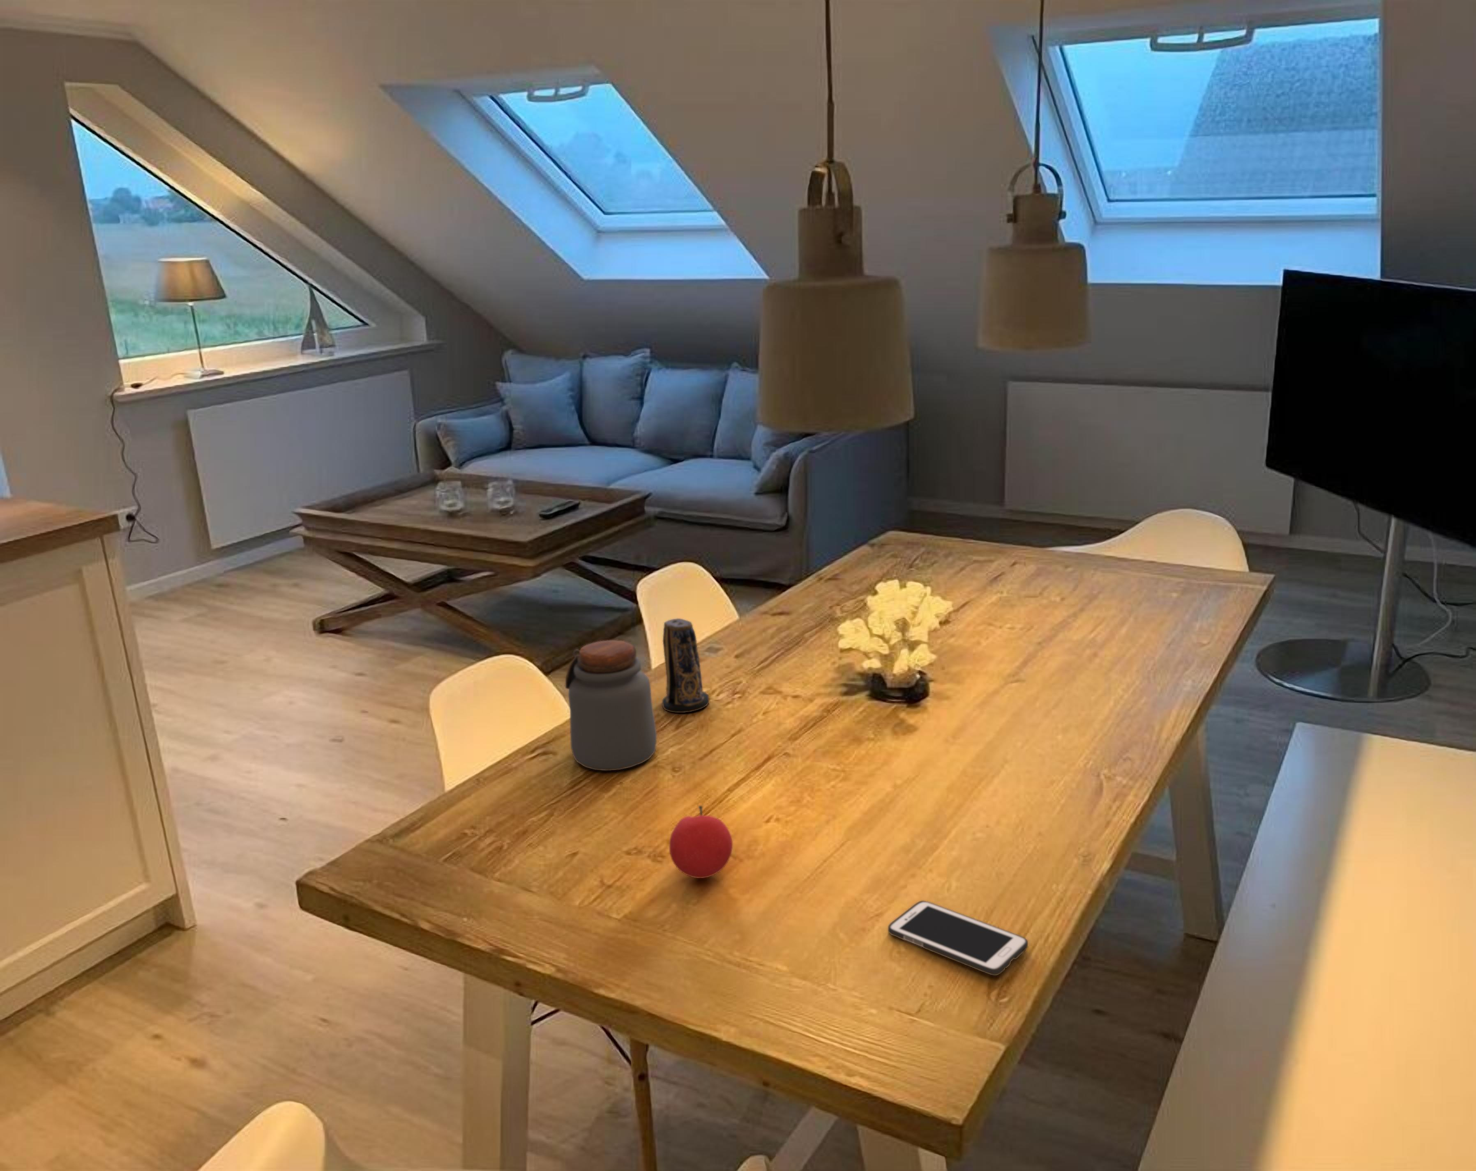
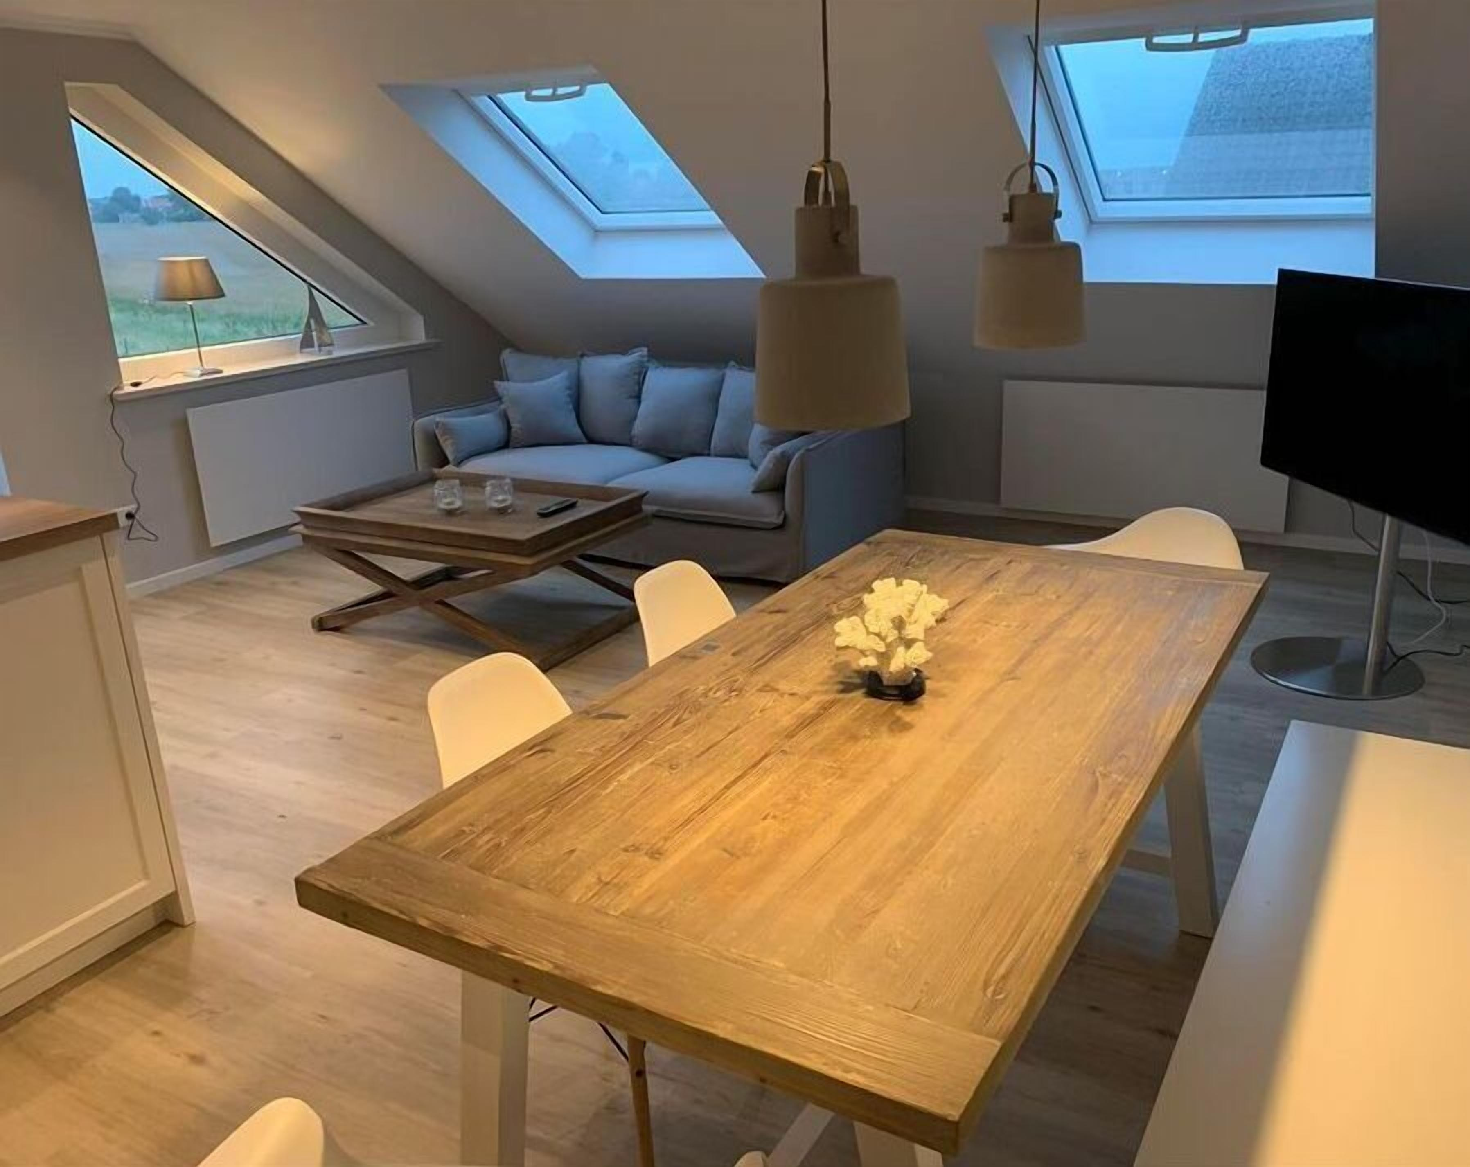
- cell phone [888,900,1028,976]
- candle [661,618,709,714]
- jar [565,639,657,771]
- fruit [669,805,733,879]
